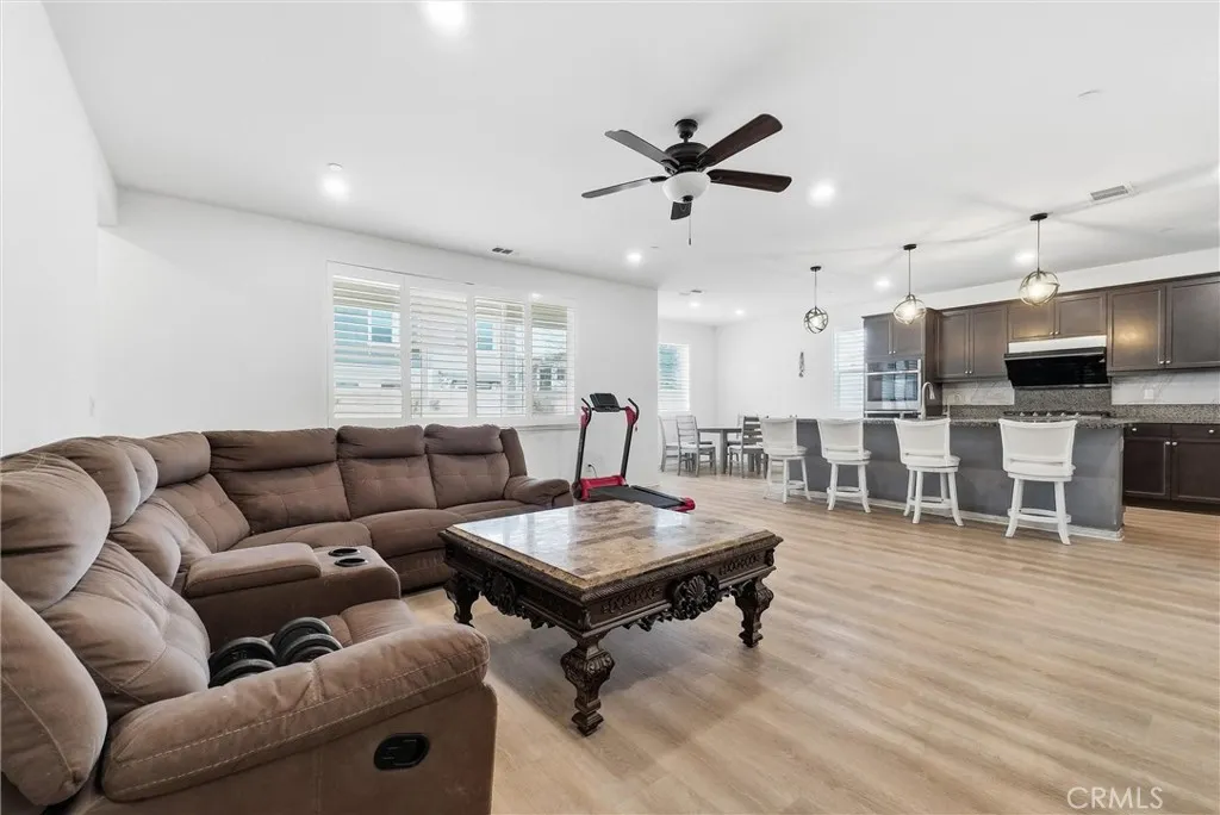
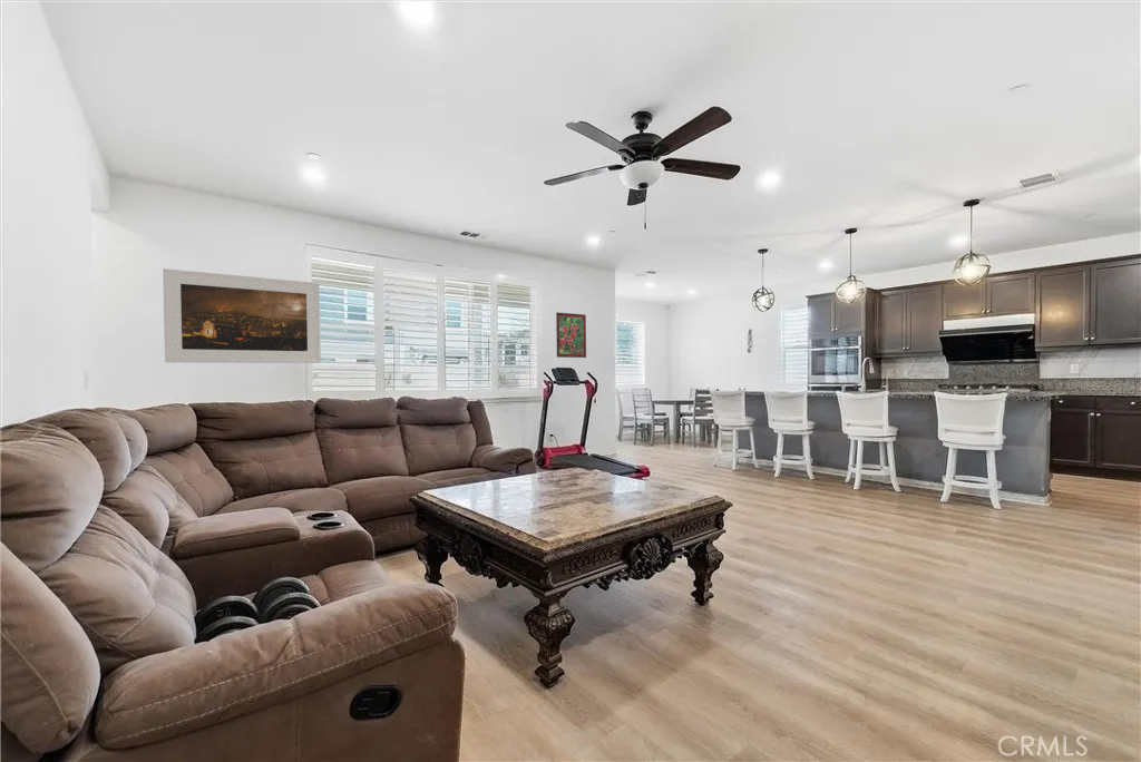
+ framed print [162,267,322,364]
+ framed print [555,311,587,359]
